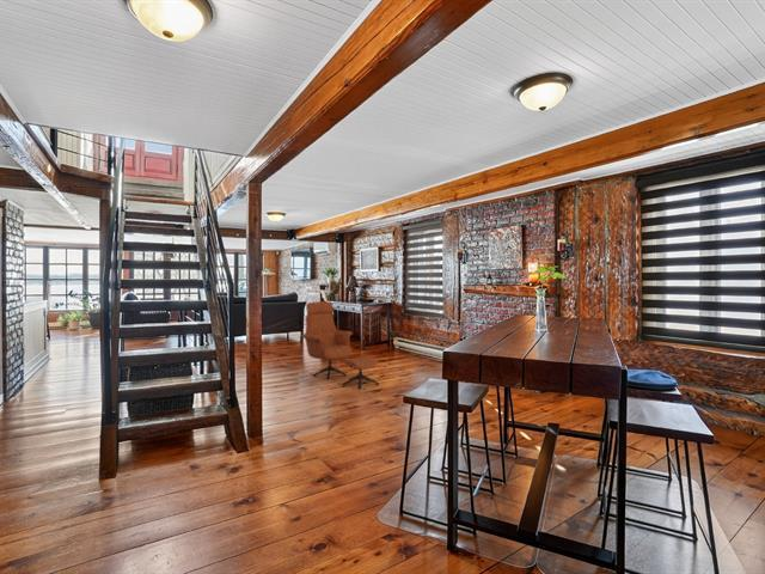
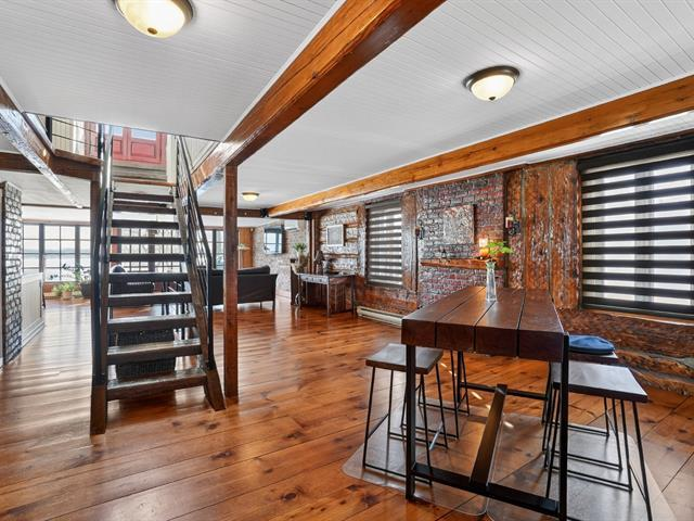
- armchair [300,300,380,390]
